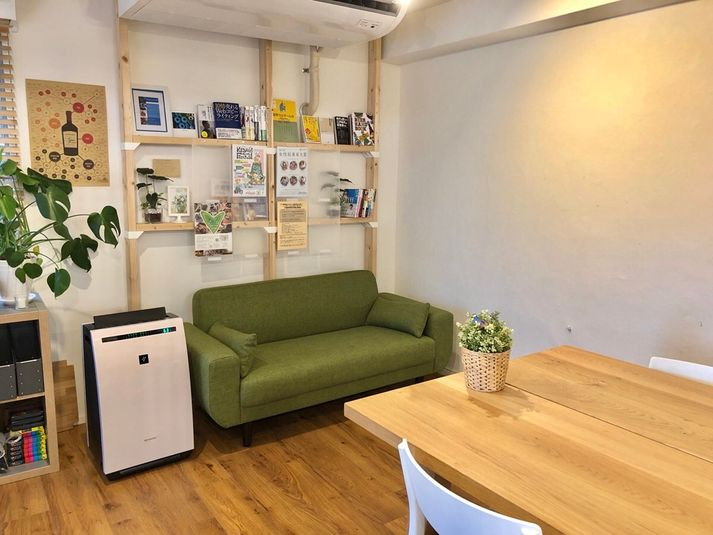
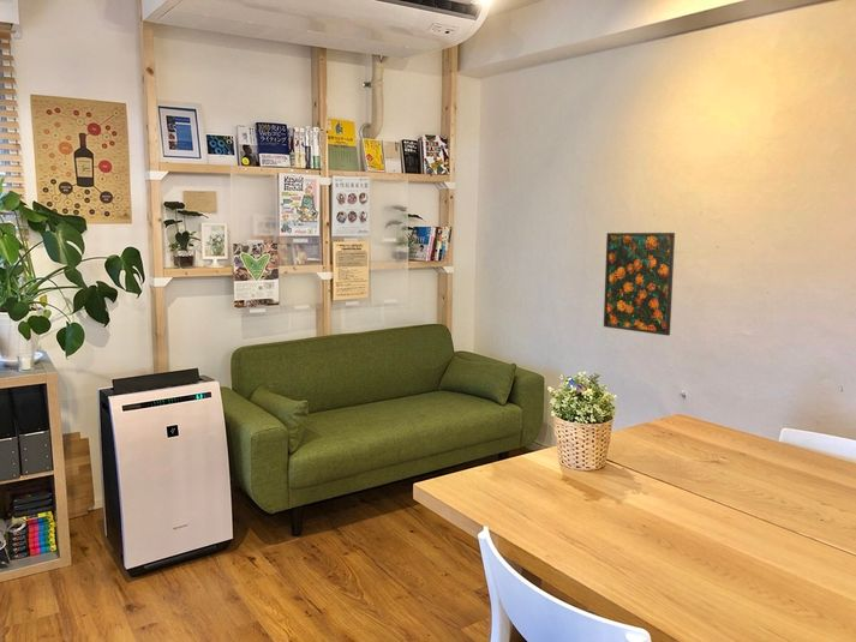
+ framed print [603,232,676,337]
